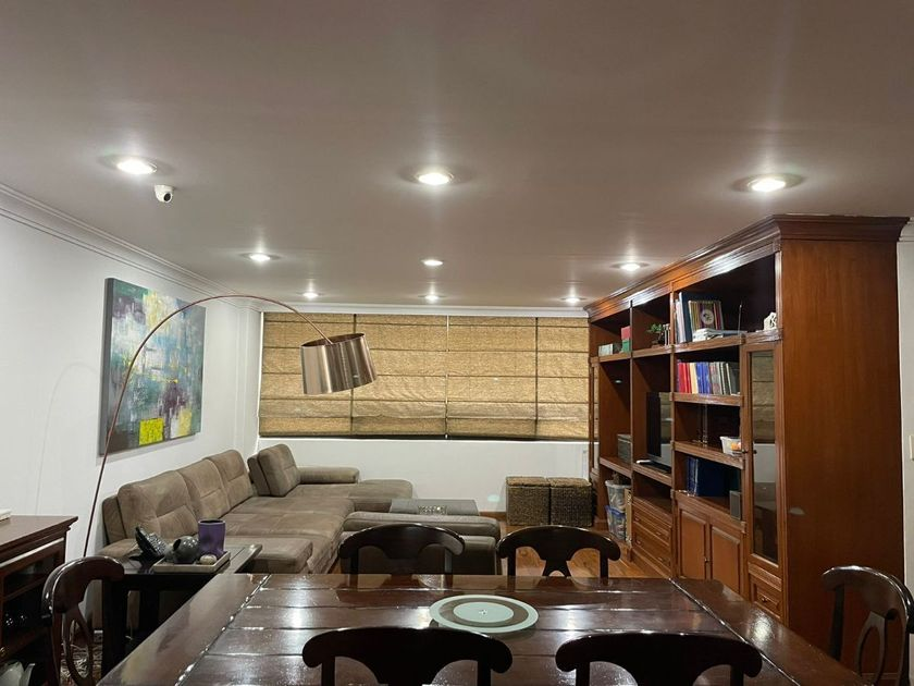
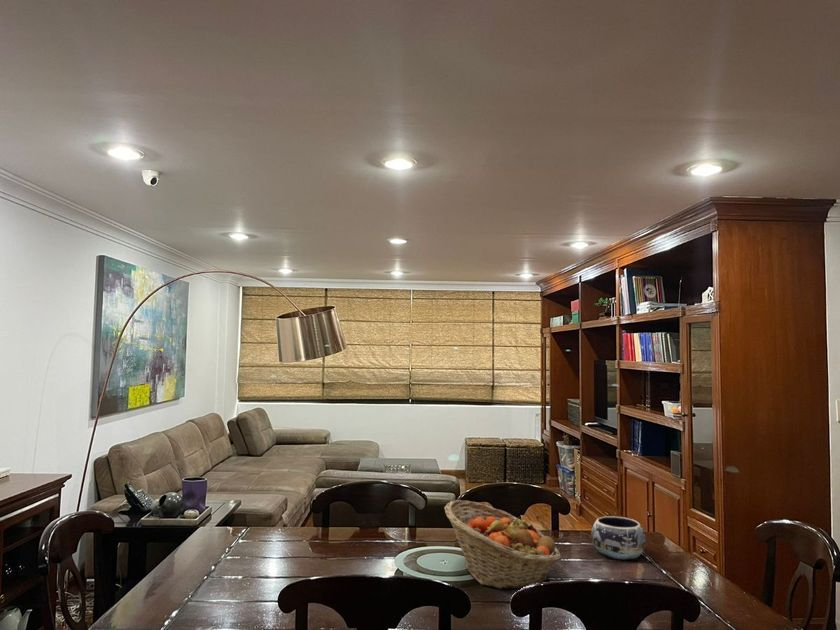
+ decorative bowl [591,515,647,561]
+ fruit basket [443,499,562,590]
